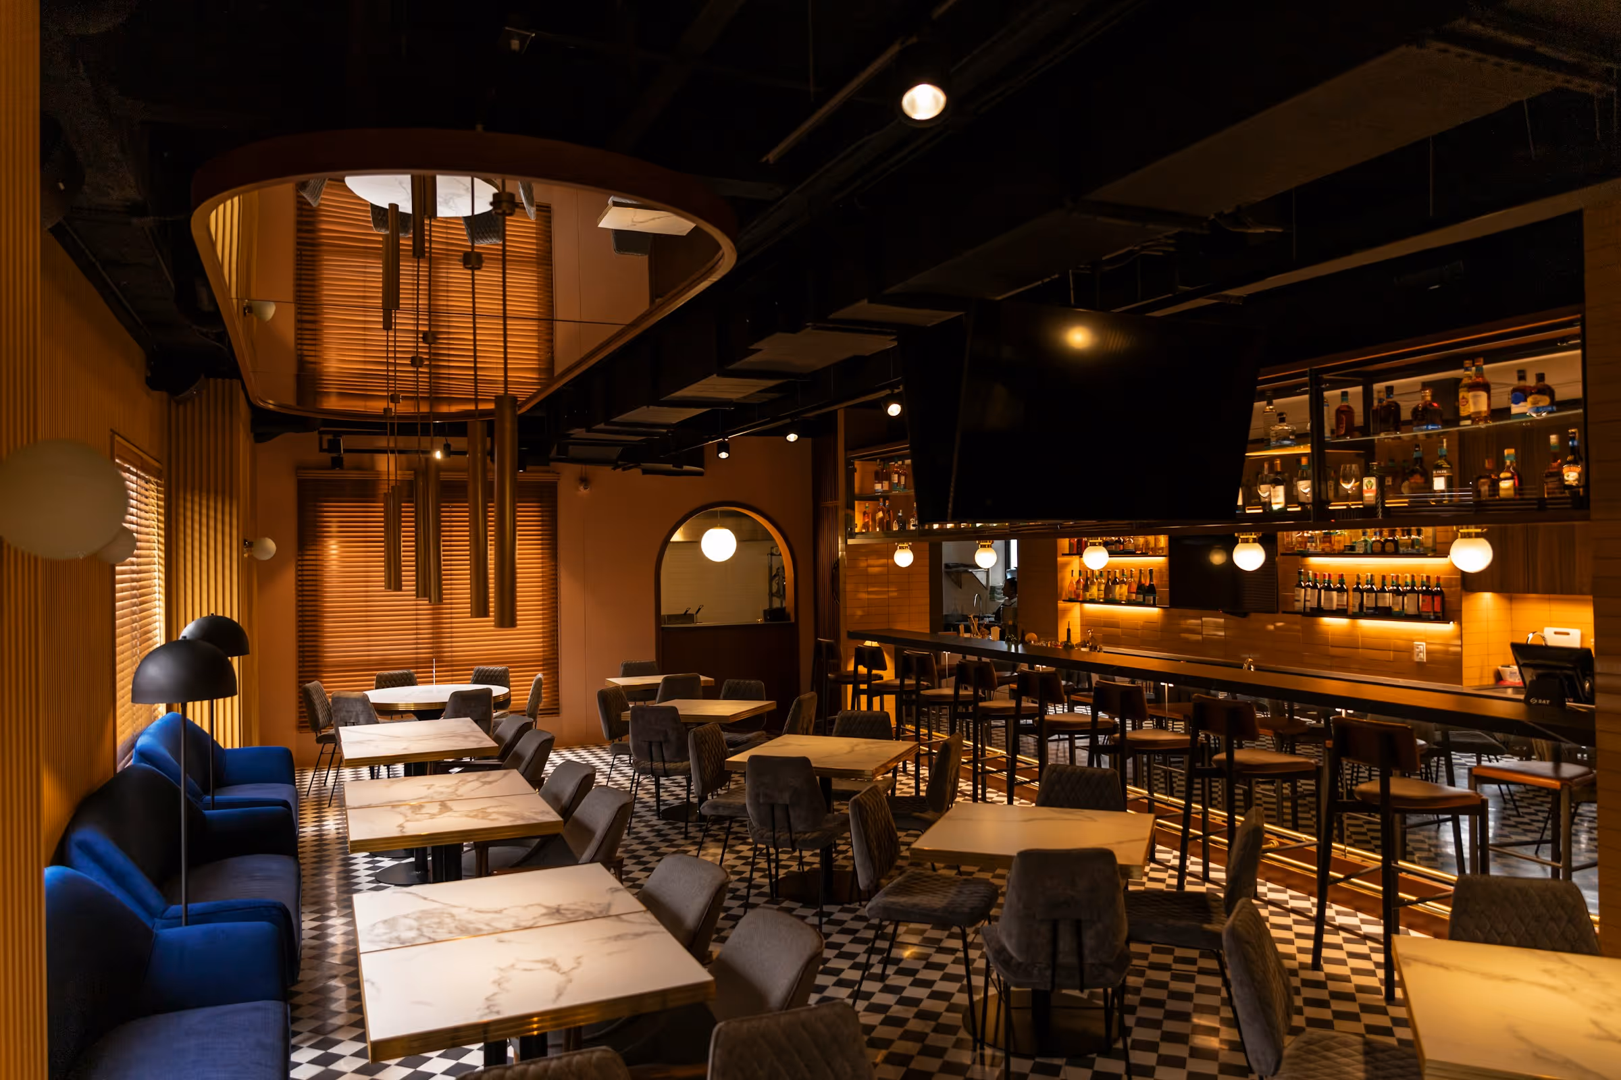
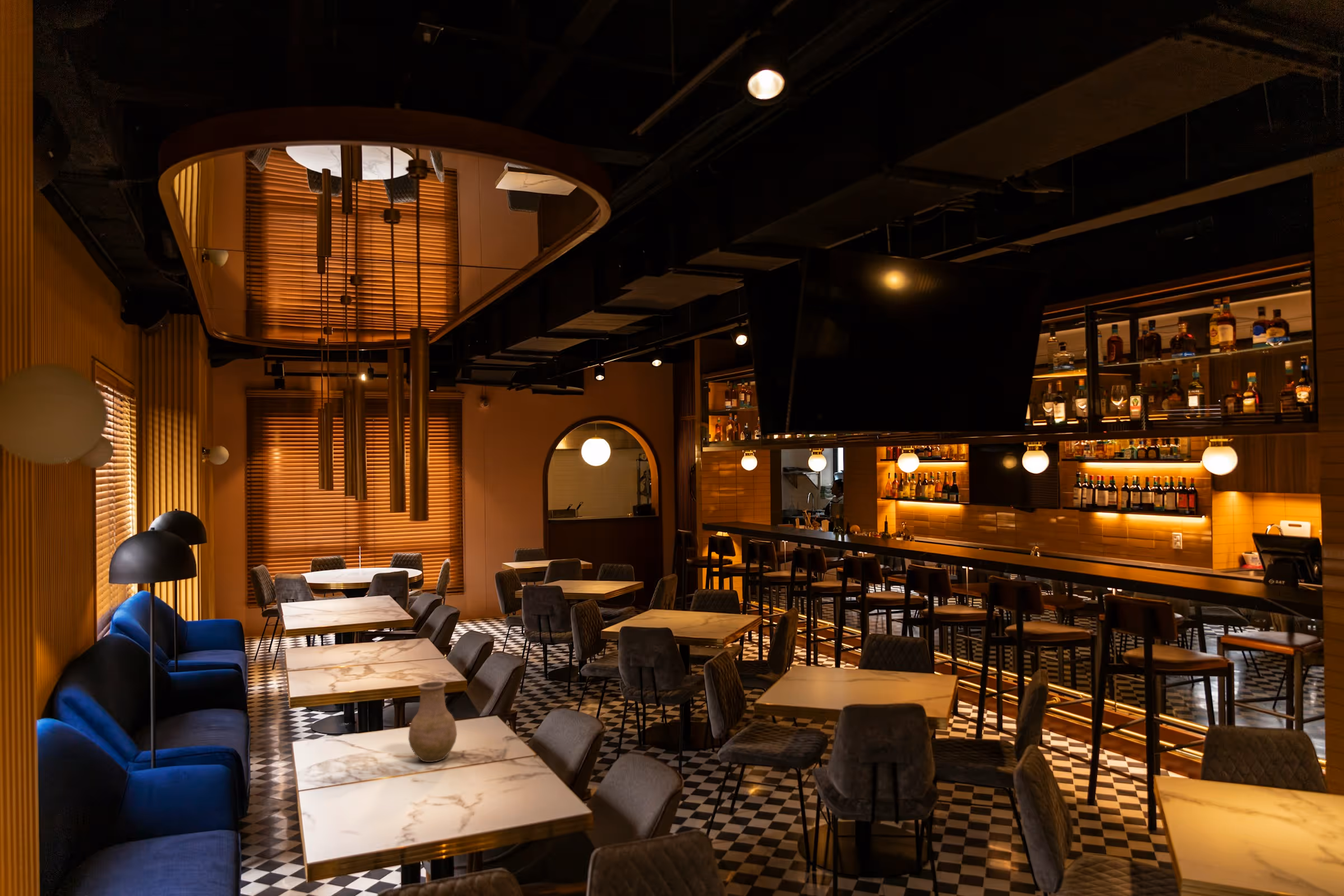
+ vase [408,681,458,763]
